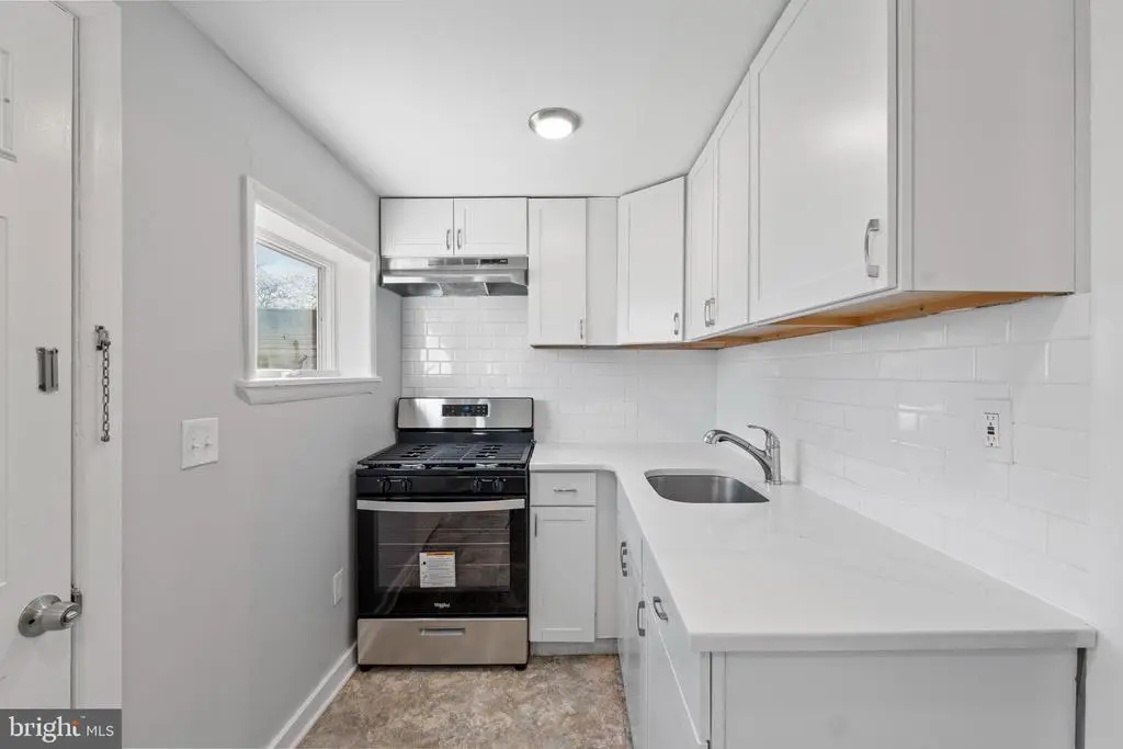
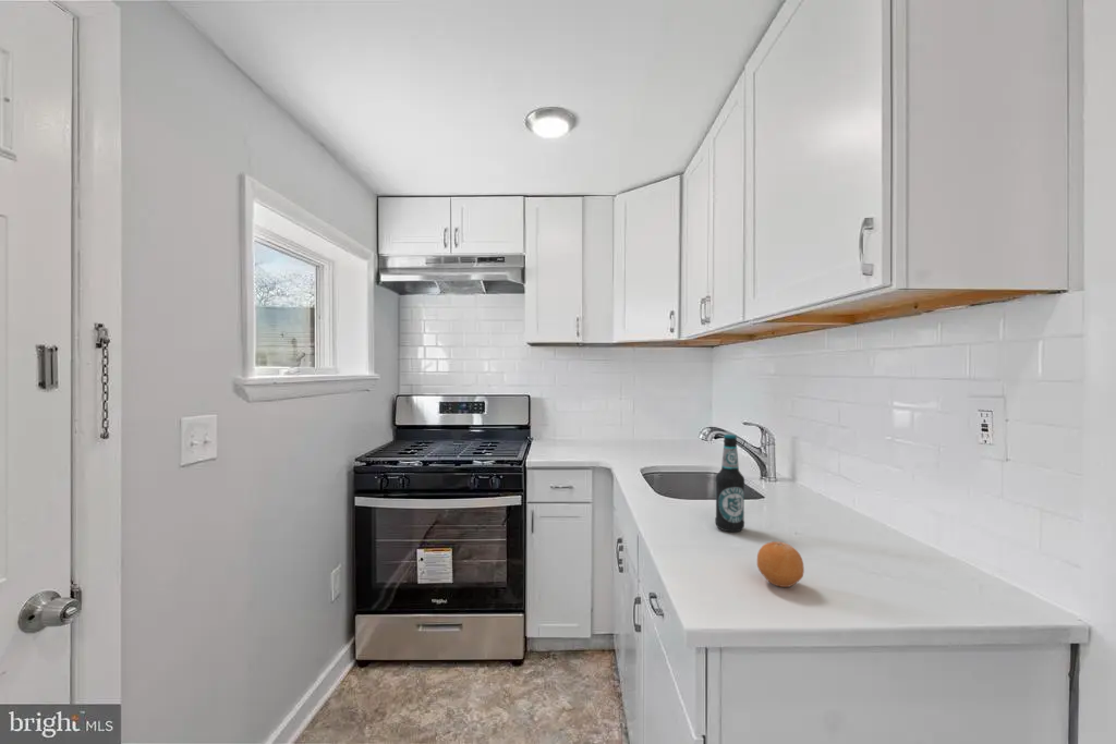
+ fruit [756,540,805,588]
+ bottle [714,434,745,533]
